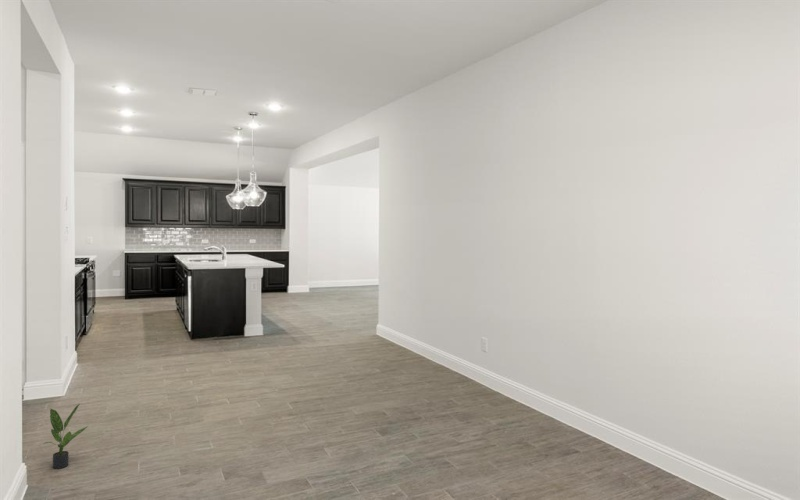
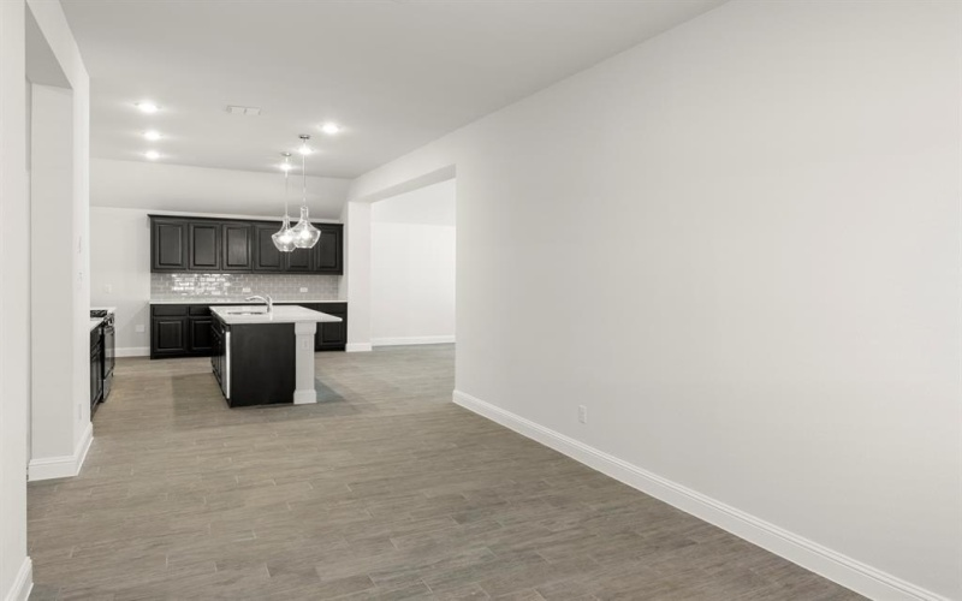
- potted plant [42,403,89,470]
